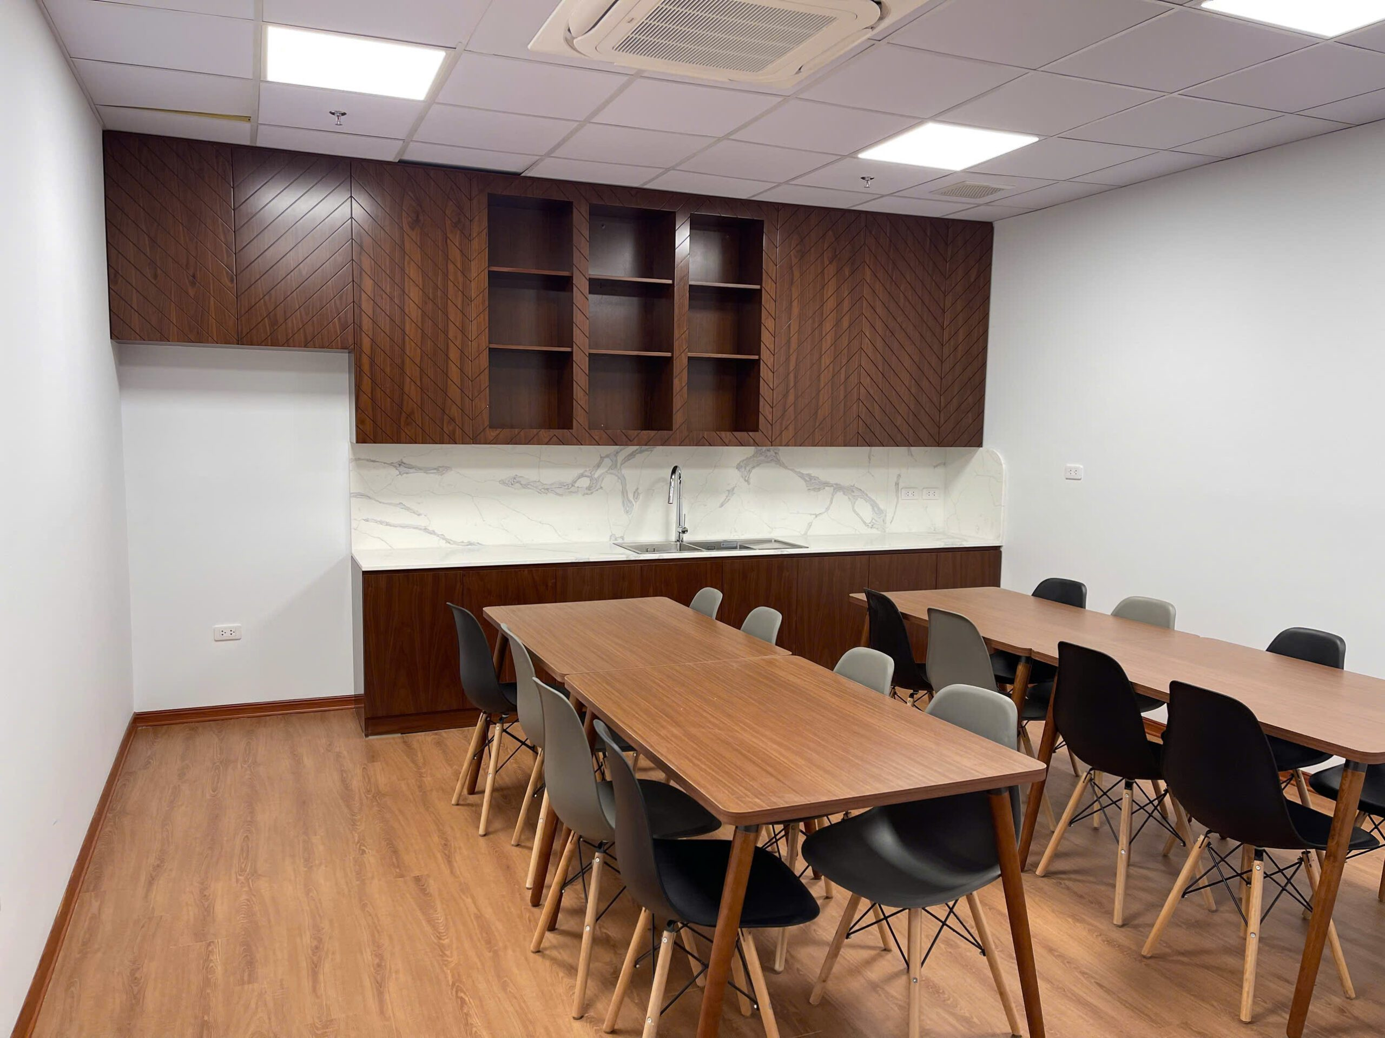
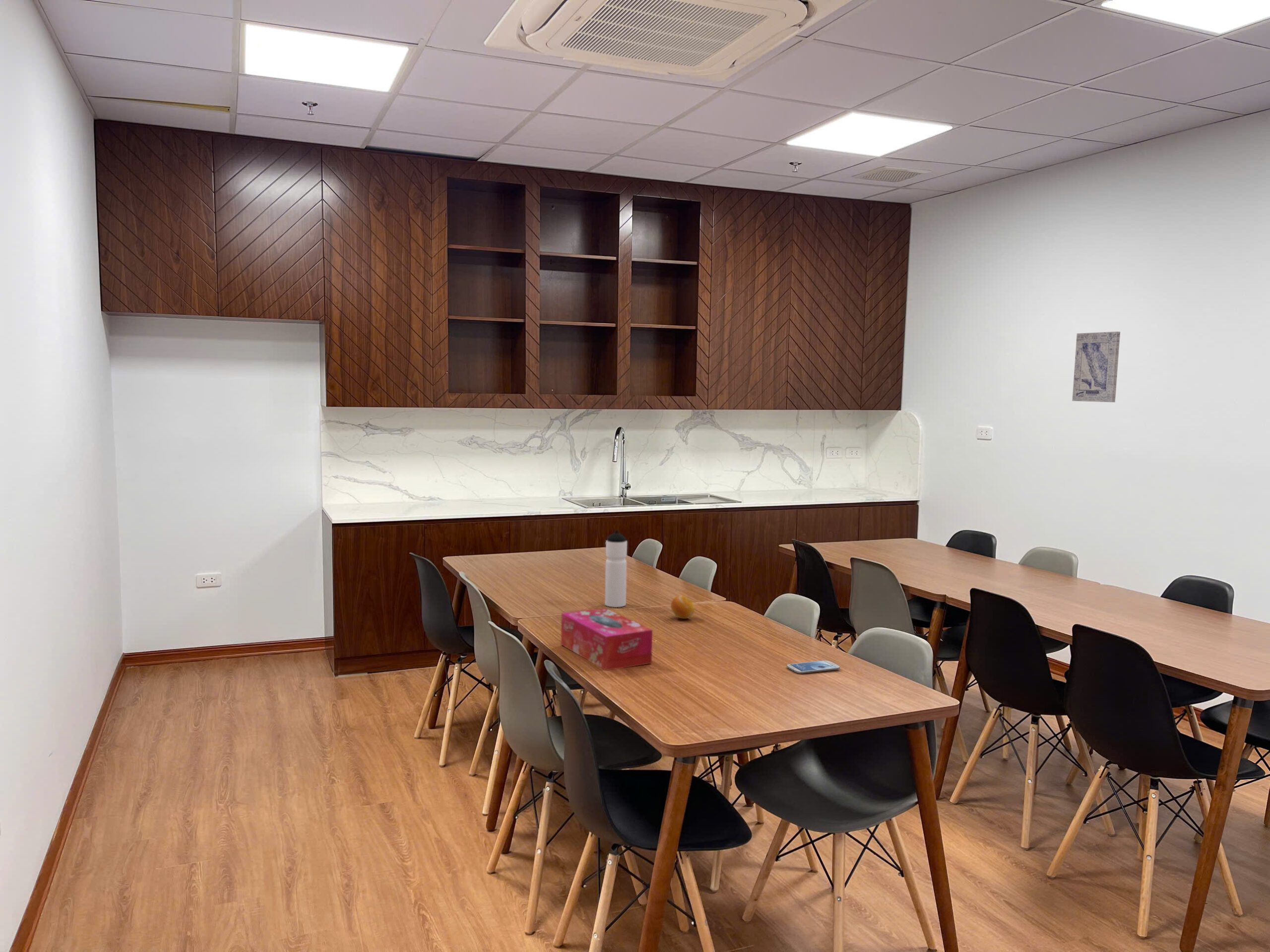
+ wall art [1072,331,1121,403]
+ tissue box [561,607,653,671]
+ water bottle [604,530,628,608]
+ fruit [670,595,695,619]
+ smartphone [786,660,840,674]
